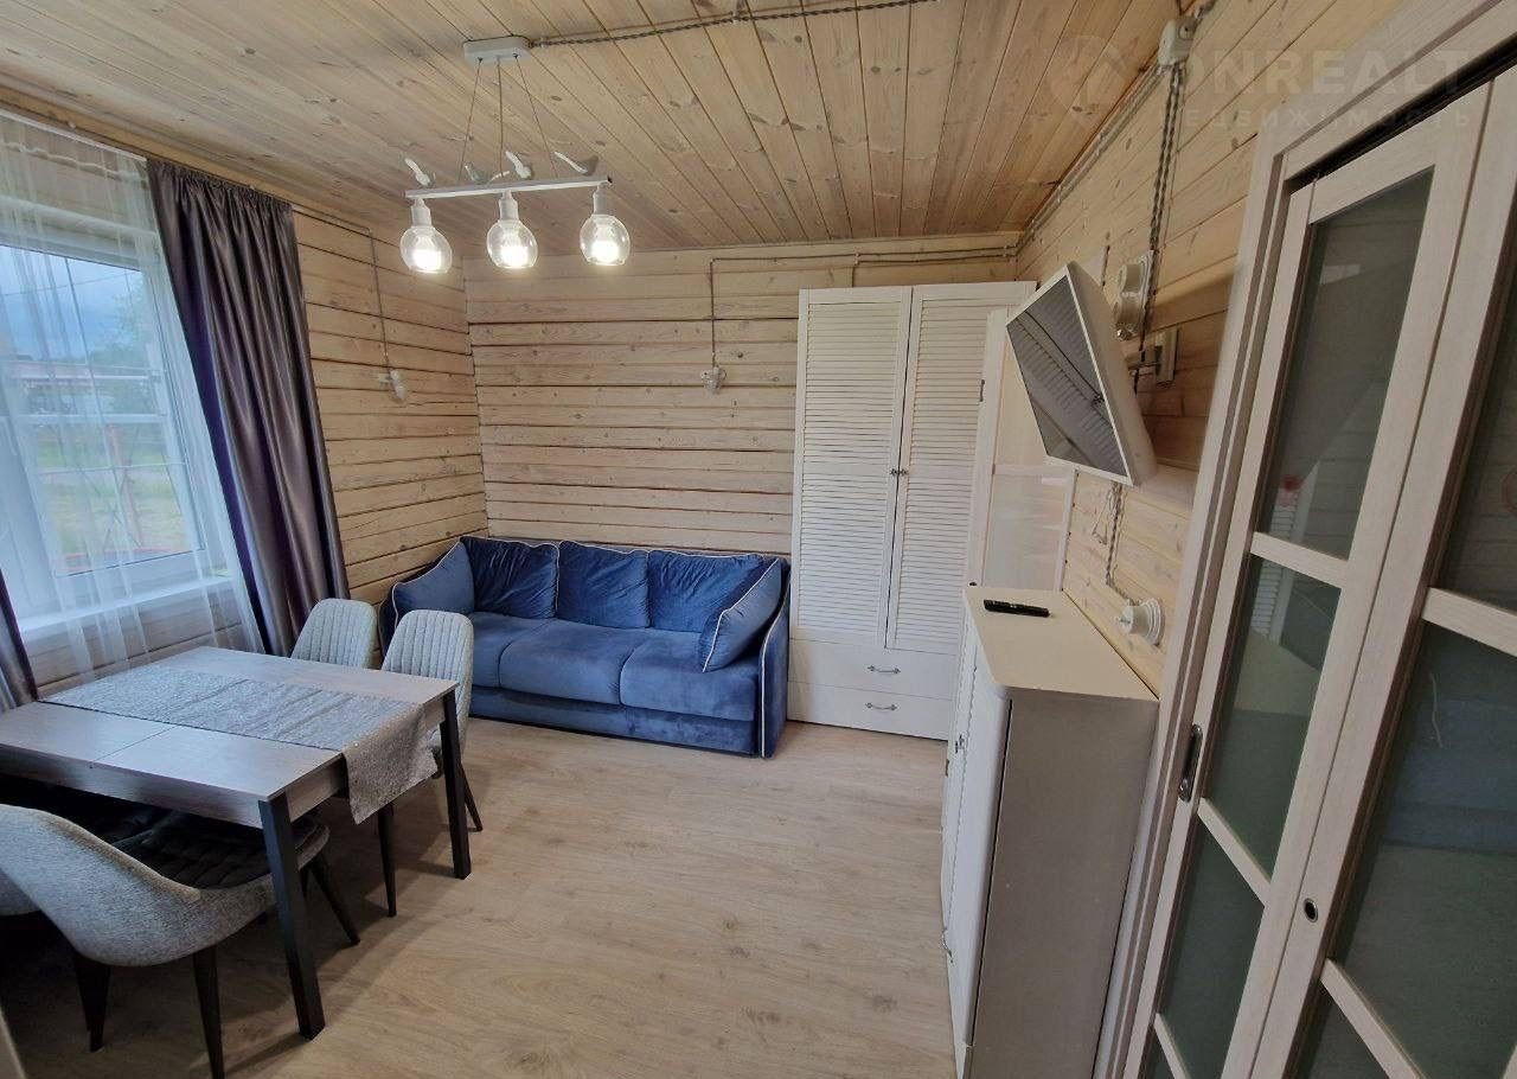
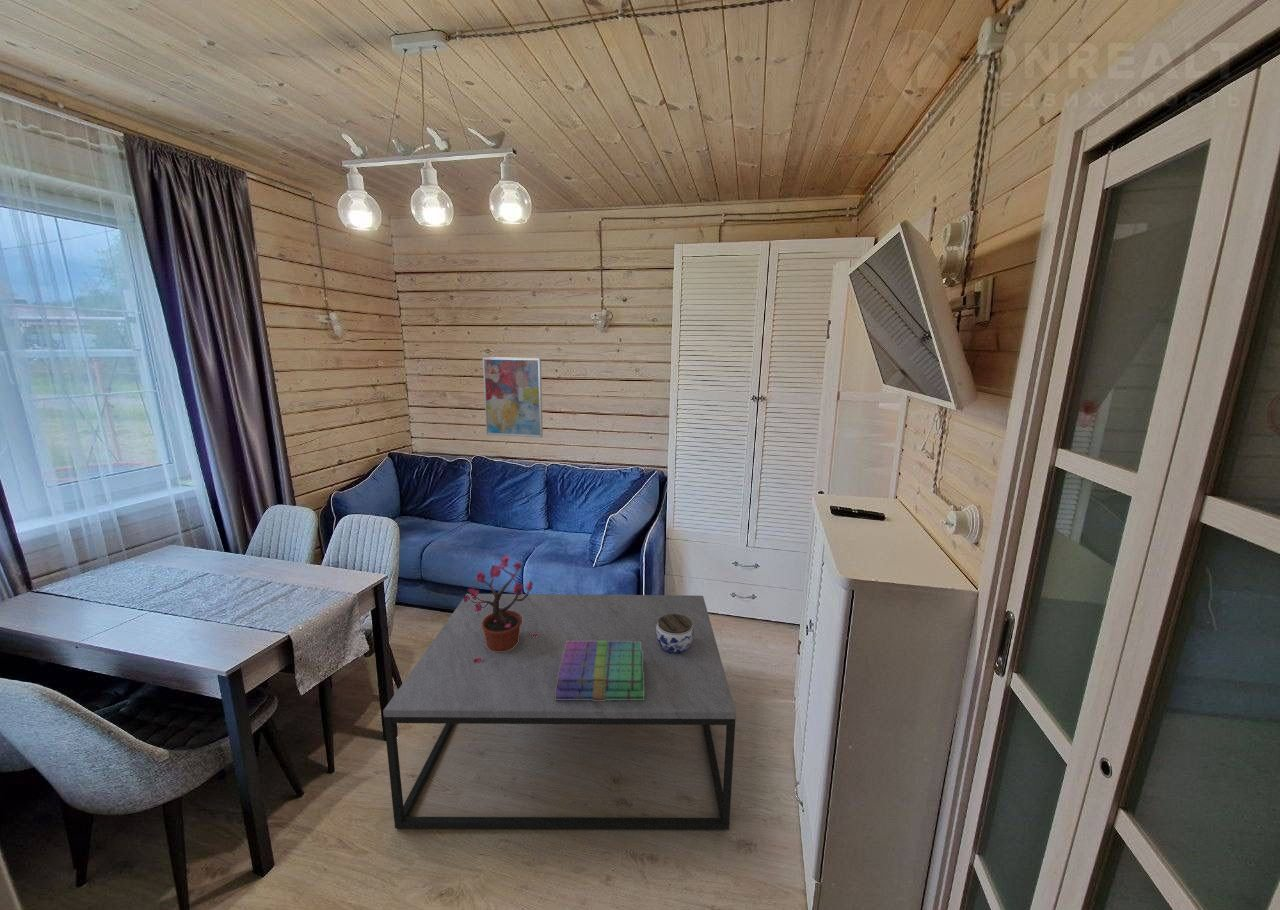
+ wall art [482,356,544,439]
+ coffee table [382,593,737,831]
+ potted plant [462,553,539,663]
+ jar [656,614,694,654]
+ books [555,641,644,701]
